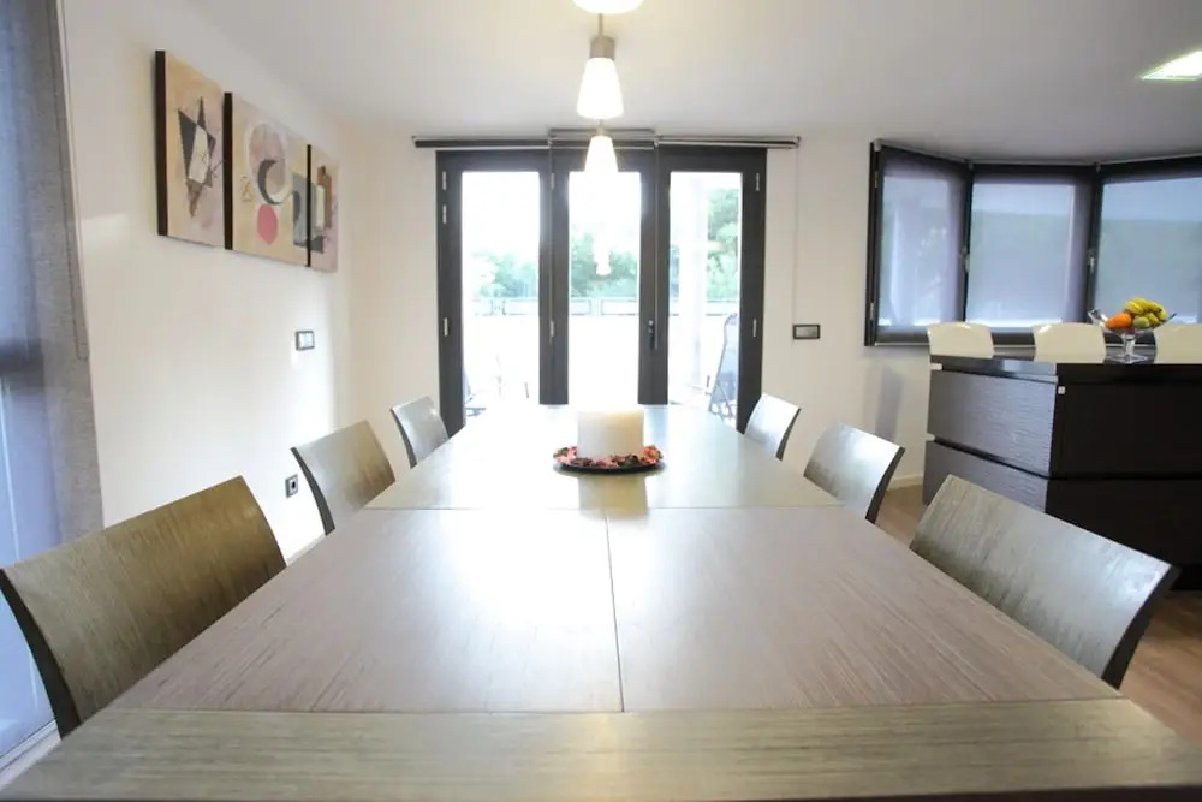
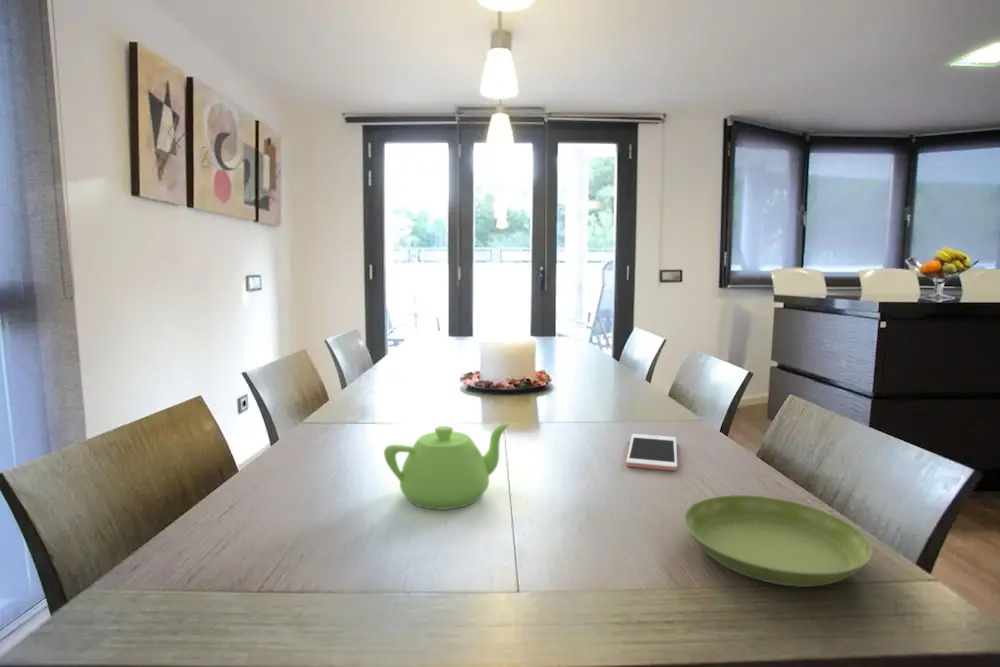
+ teapot [383,423,511,511]
+ cell phone [625,433,678,472]
+ saucer [683,494,874,588]
